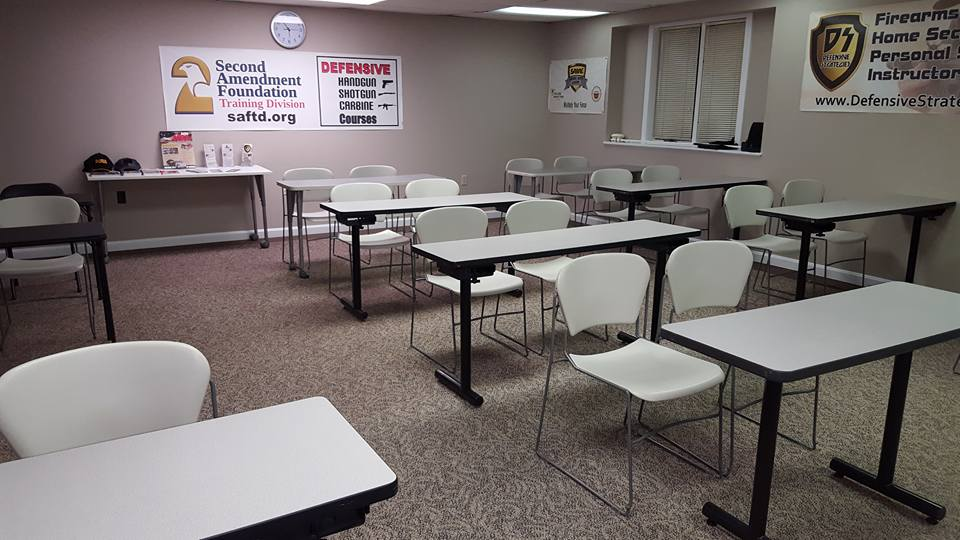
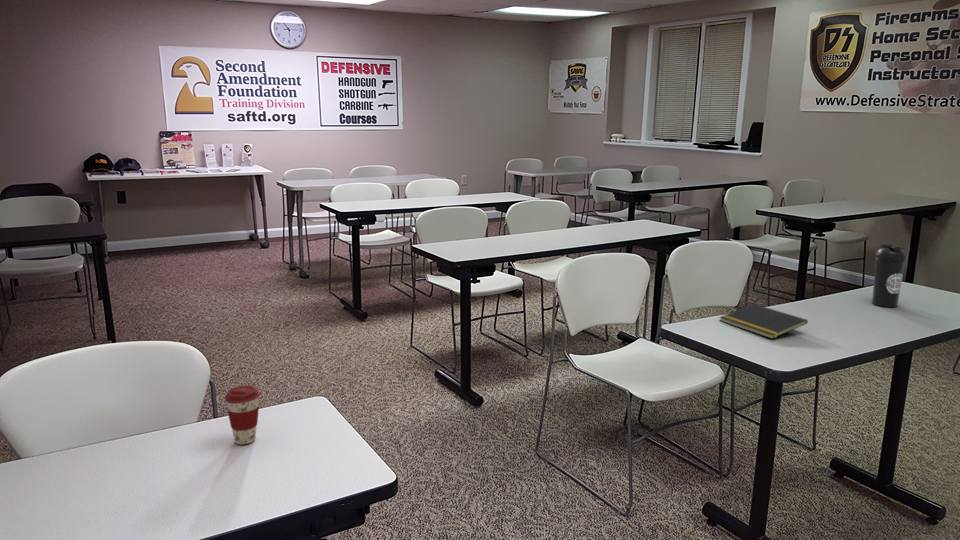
+ coffee cup [224,384,261,445]
+ notepad [718,303,809,340]
+ water bottle [871,243,908,308]
